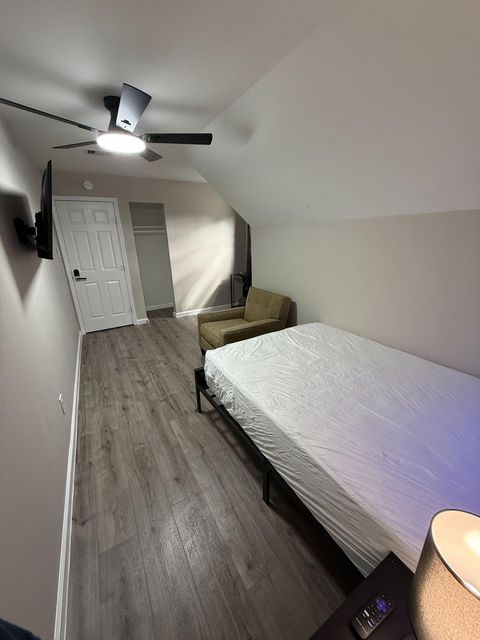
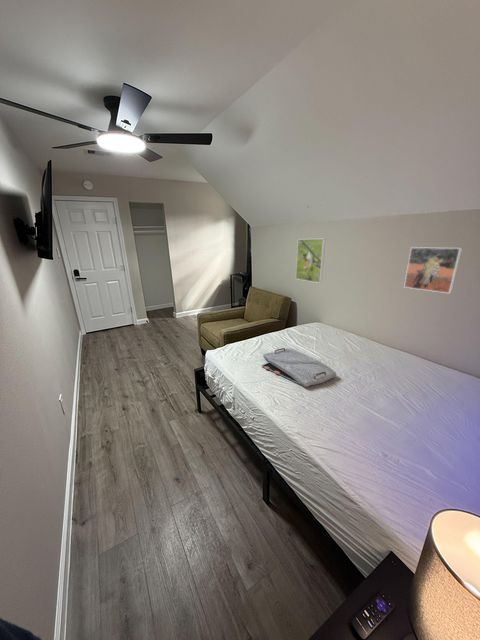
+ serving tray [260,347,337,388]
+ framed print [295,238,326,284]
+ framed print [403,246,463,295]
